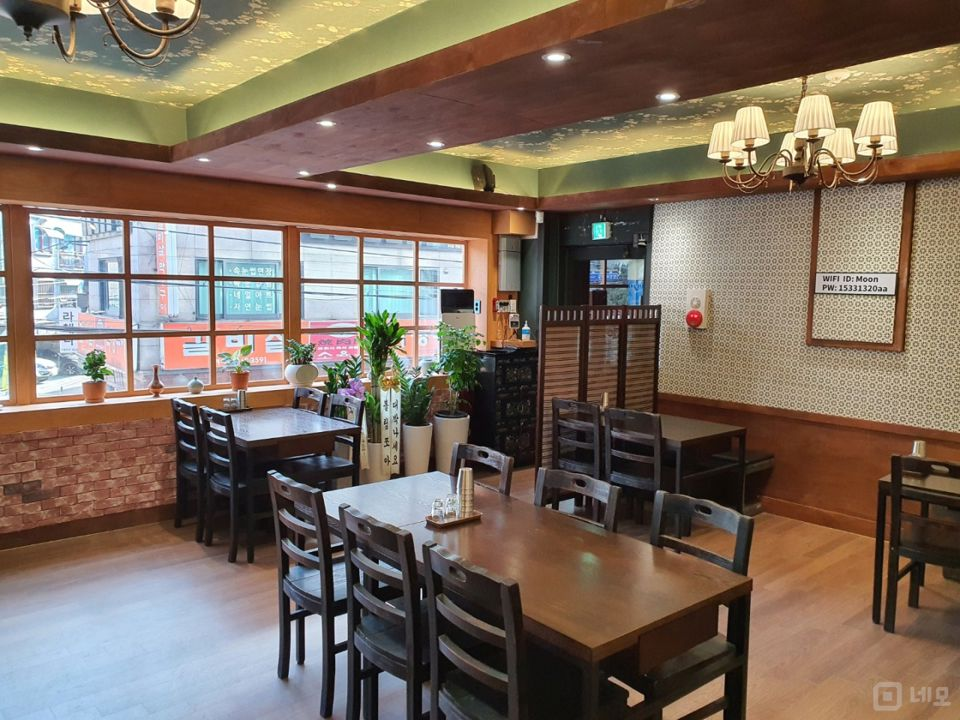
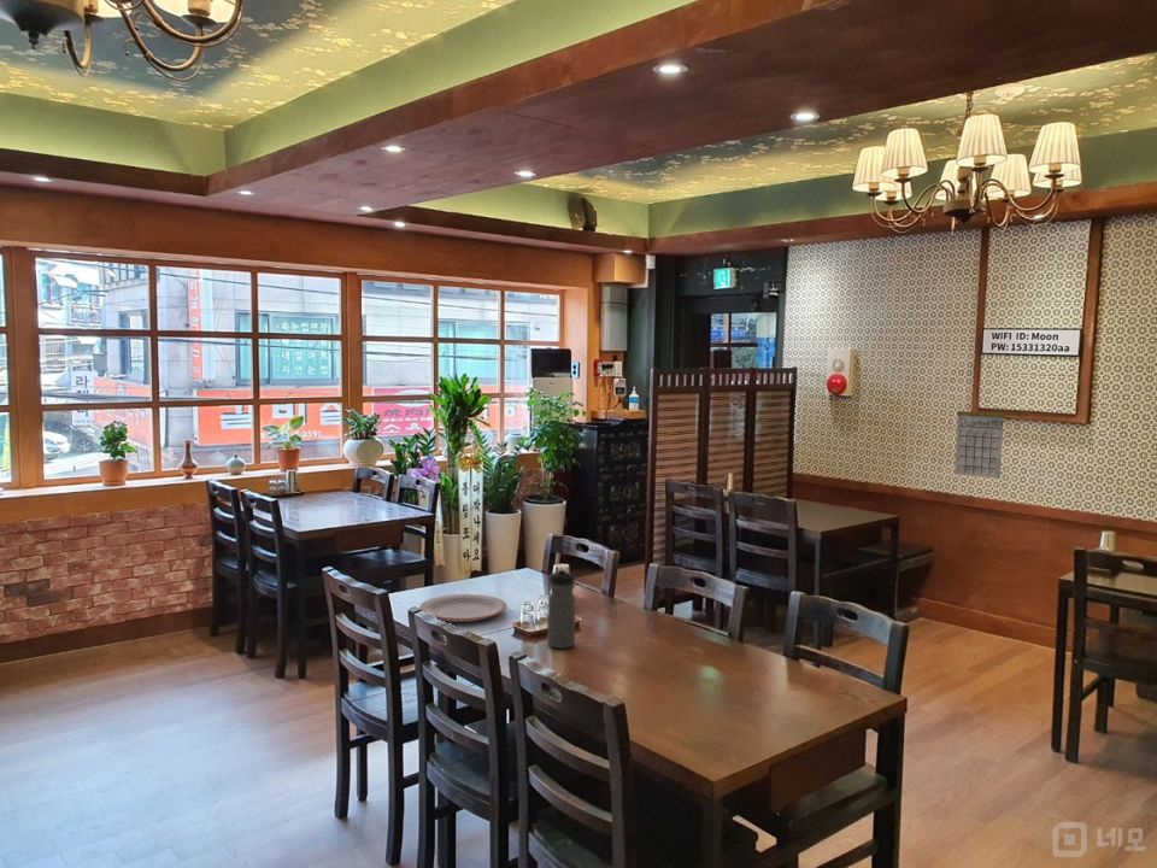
+ water bottle [546,567,577,650]
+ calendar [953,398,1006,480]
+ plate [418,593,507,623]
